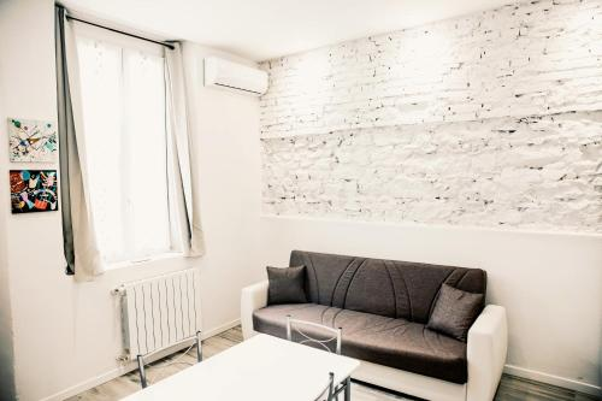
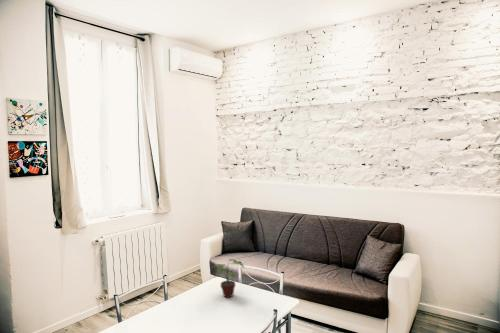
+ potted plant [211,258,245,298]
